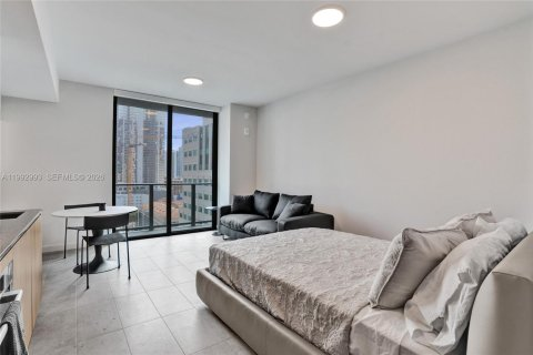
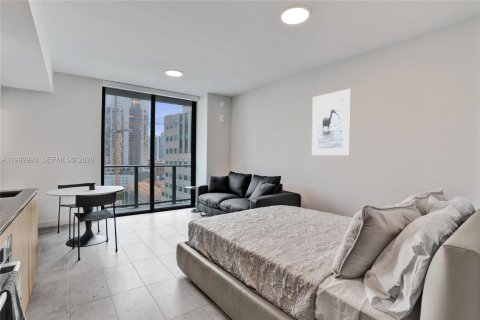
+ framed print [311,88,352,156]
